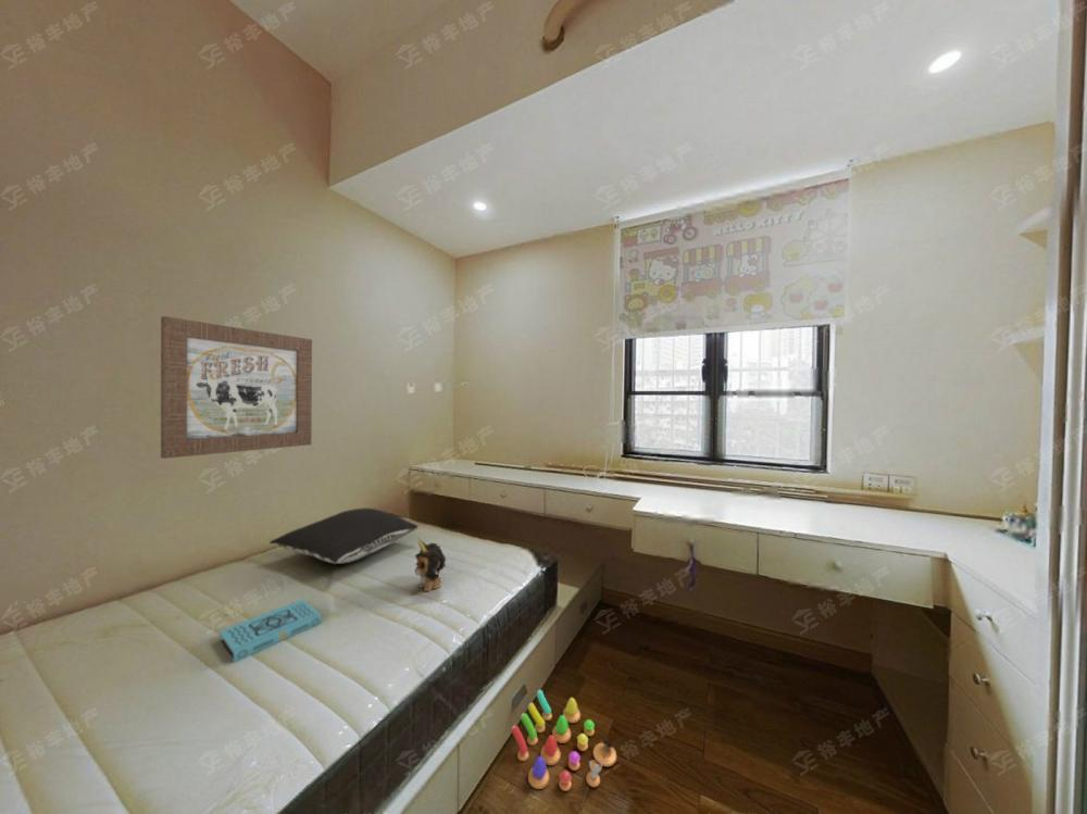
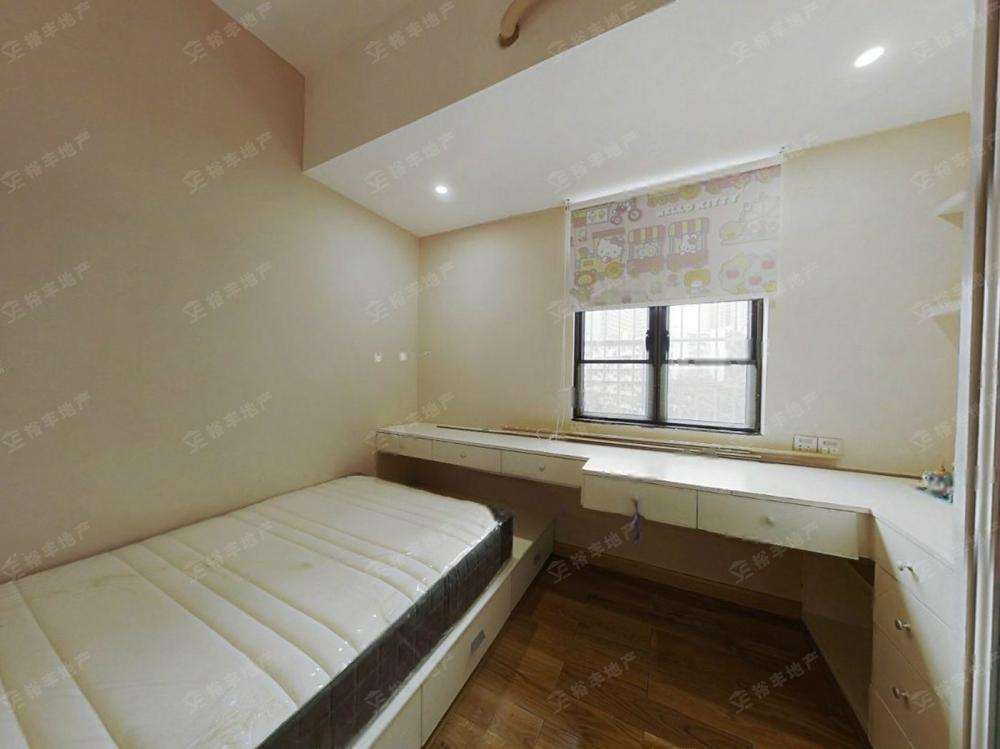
- wall art [160,315,313,460]
- pillow [268,506,420,565]
- book [218,598,323,663]
- plush toy [414,537,447,592]
- stacking toy [510,689,617,792]
